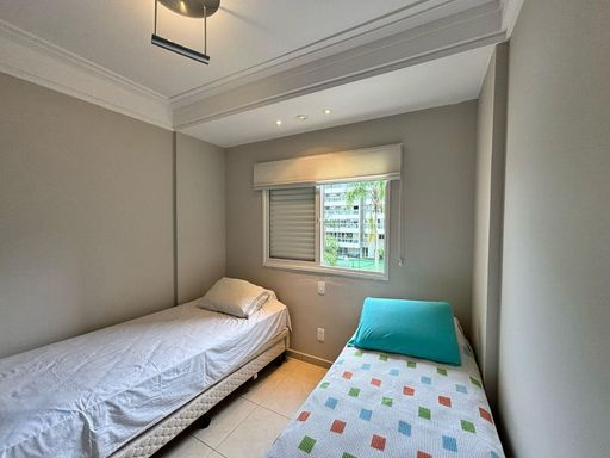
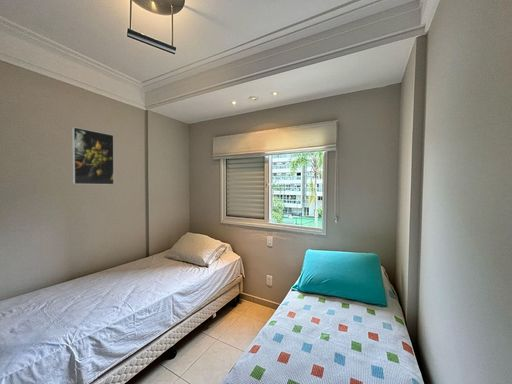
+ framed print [71,126,115,186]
